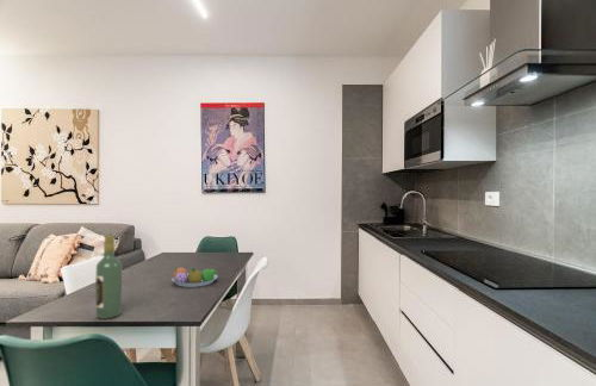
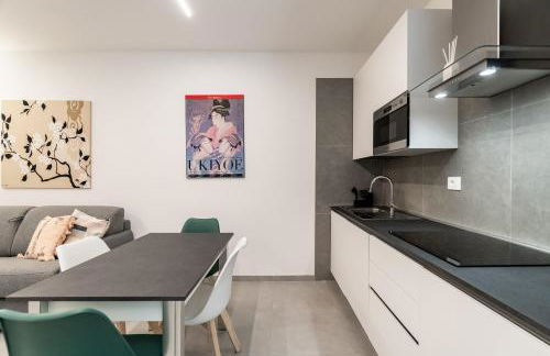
- wine bottle [94,235,123,320]
- fruit bowl [170,267,218,288]
